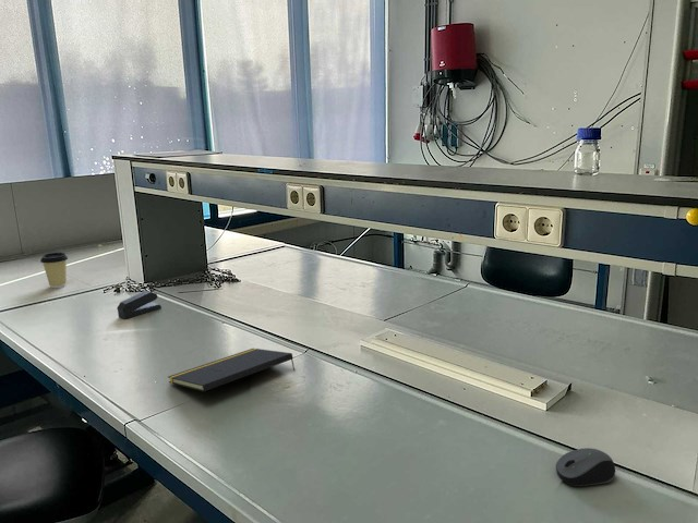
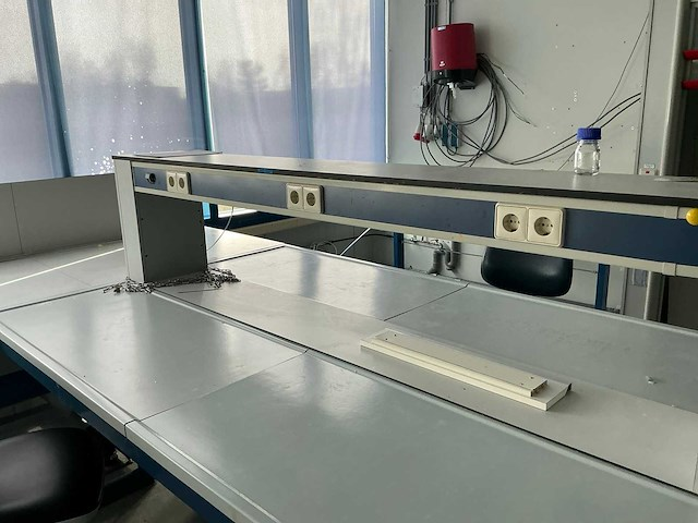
- coffee cup [39,252,69,289]
- stapler [116,290,163,320]
- notepad [167,348,296,392]
- computer mouse [555,447,616,487]
